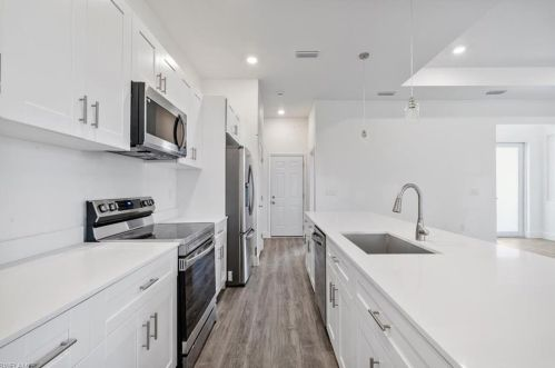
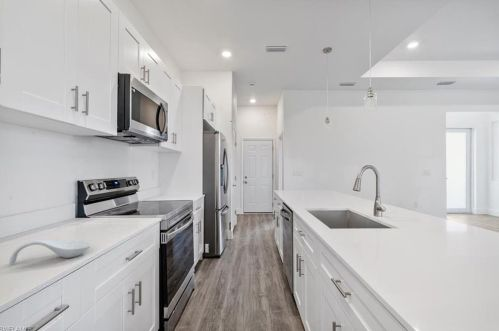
+ spoon rest [8,239,92,266]
